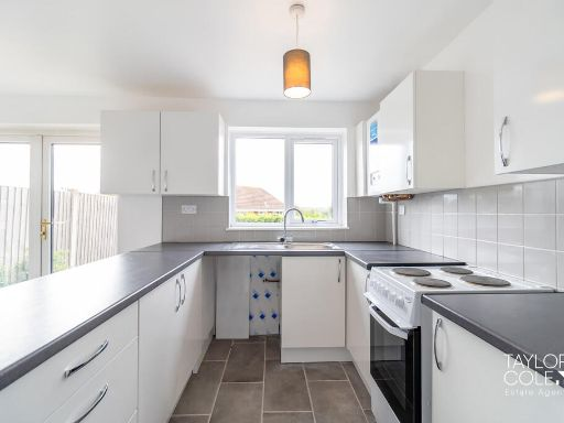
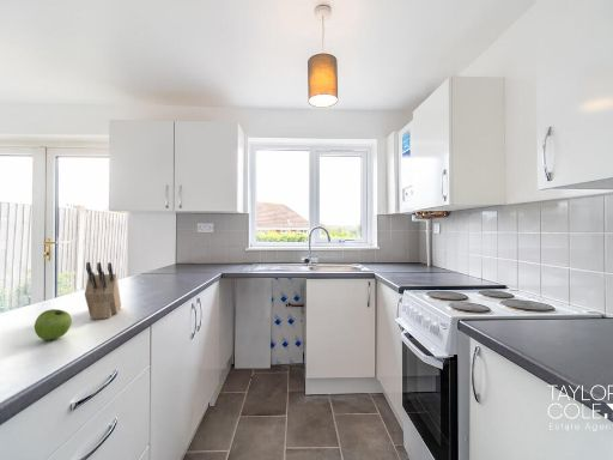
+ fruit [34,308,73,341]
+ knife block [84,261,122,321]
